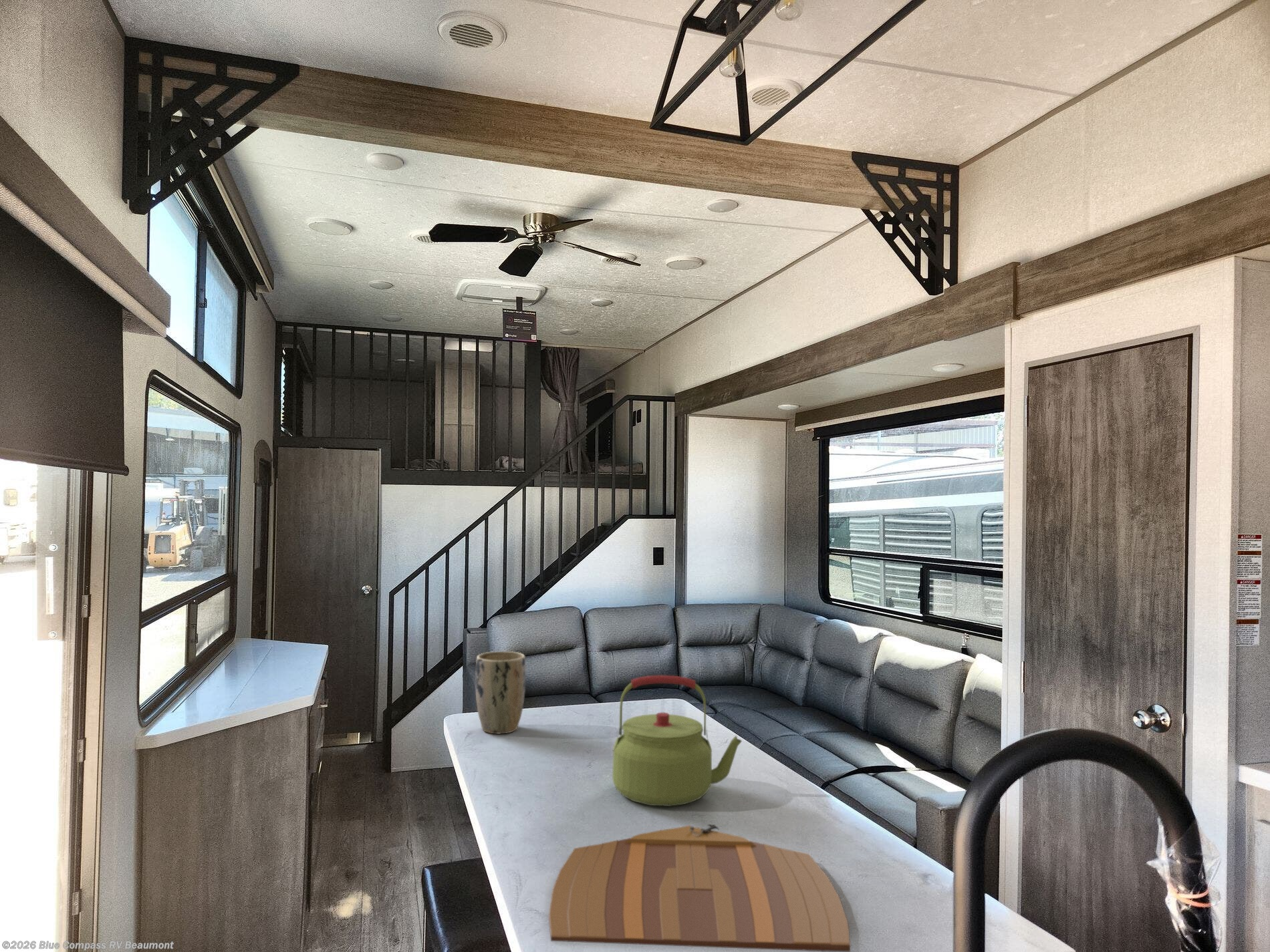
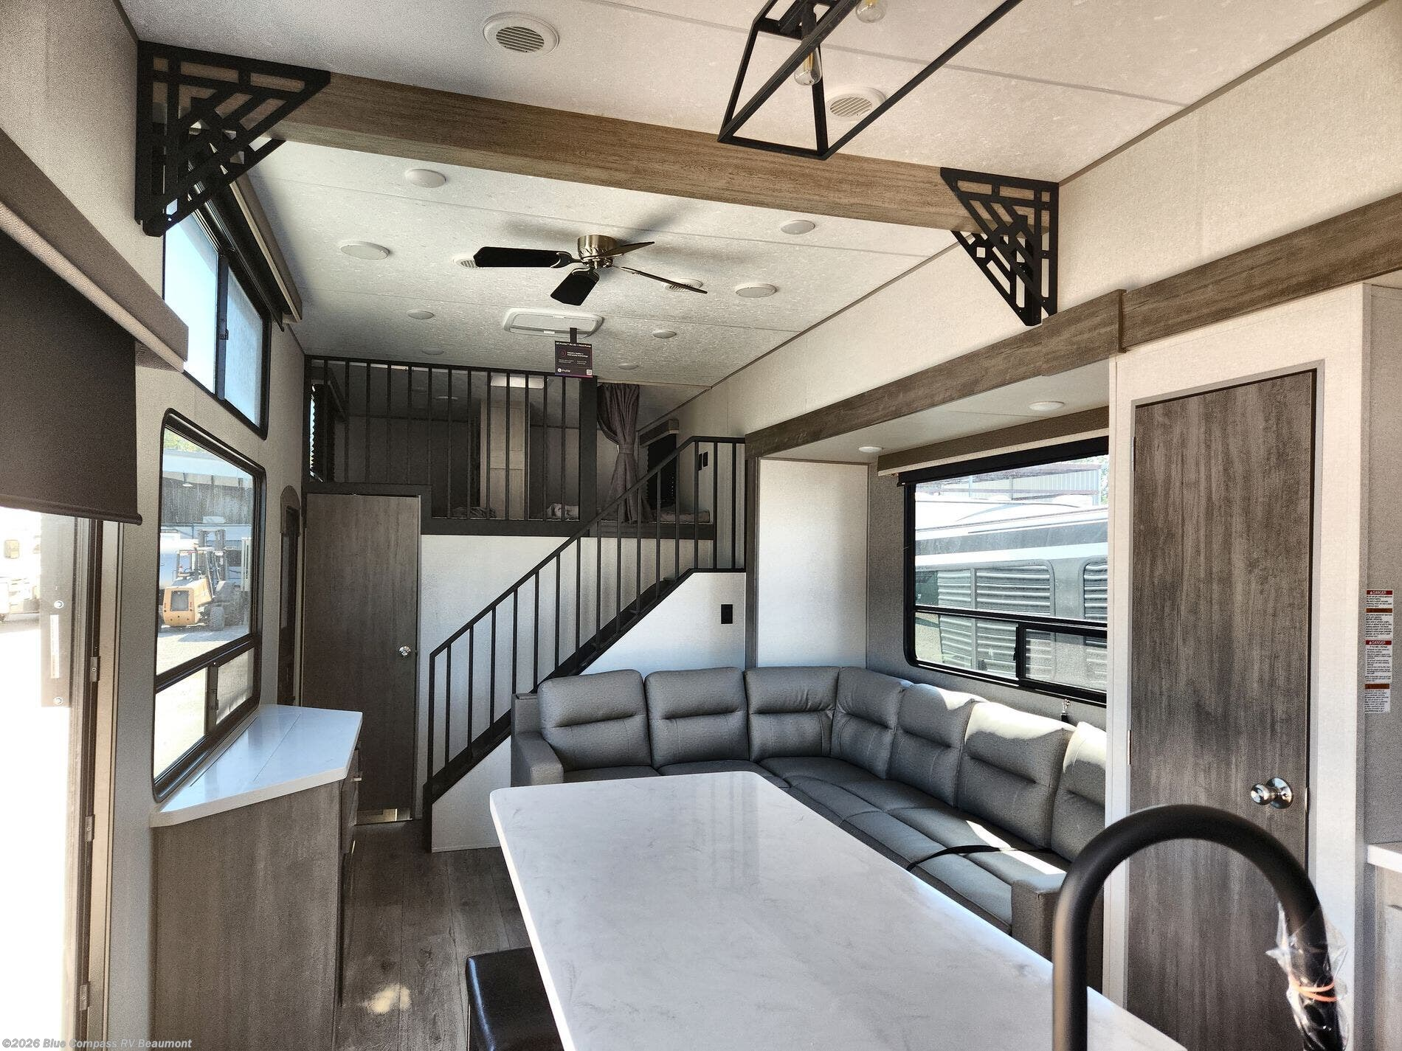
- plant pot [475,651,526,734]
- cutting board [548,824,851,952]
- kettle [612,675,743,807]
